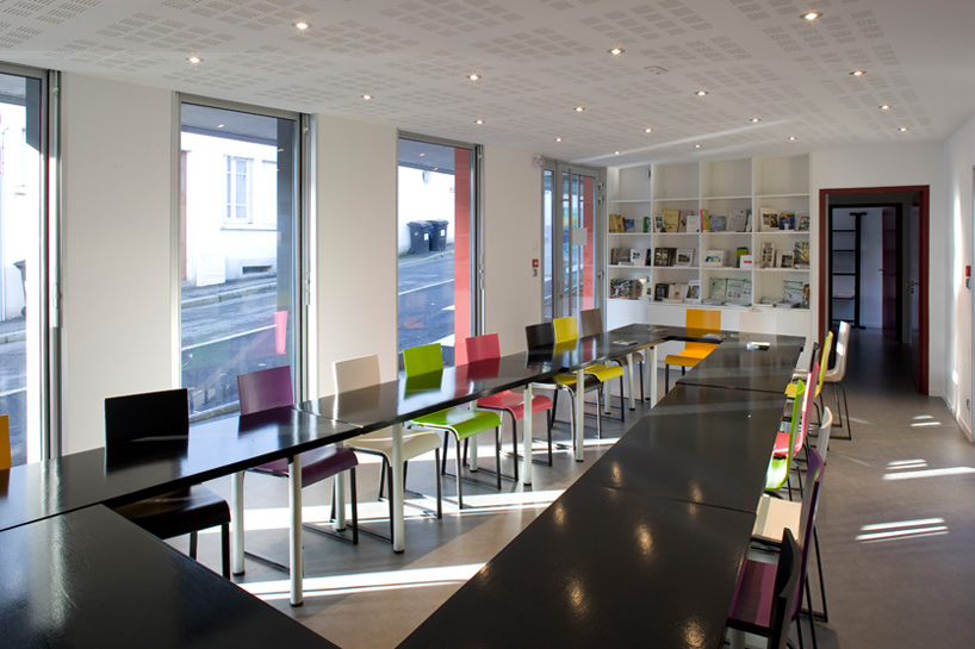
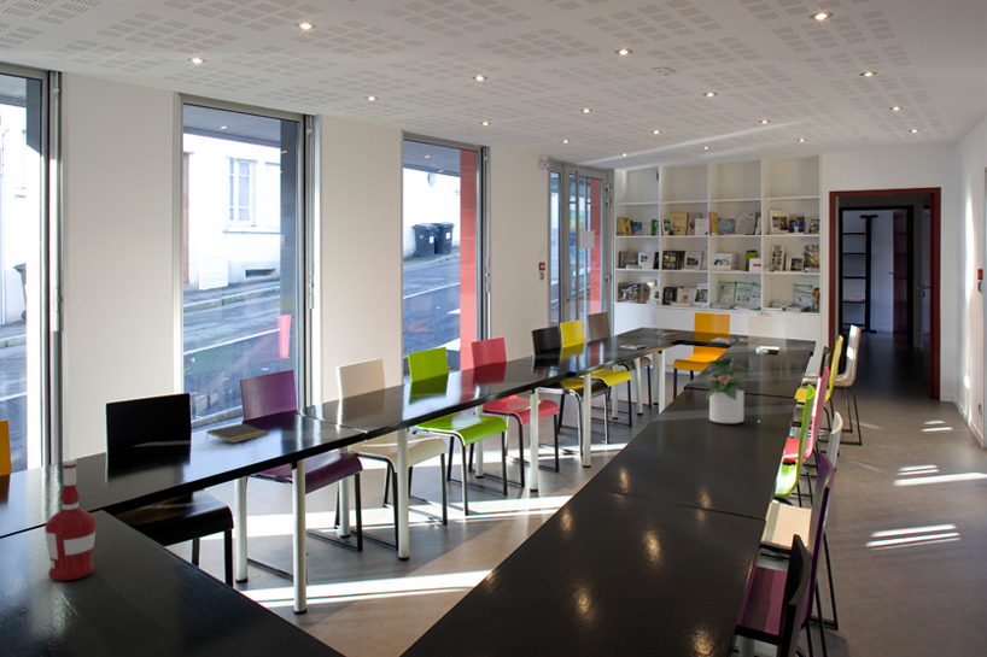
+ alcohol [43,458,97,581]
+ notepad [205,422,269,444]
+ potted plant [697,356,754,424]
